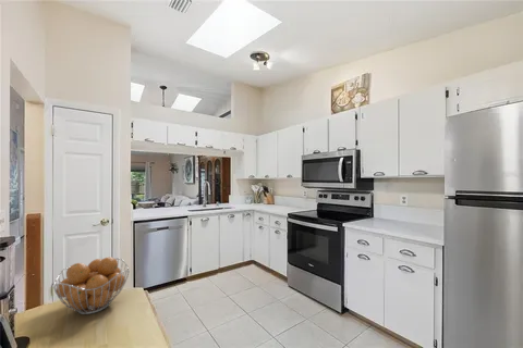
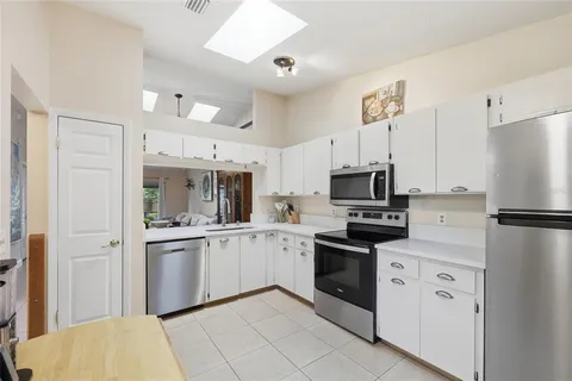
- fruit basket [52,257,131,315]
